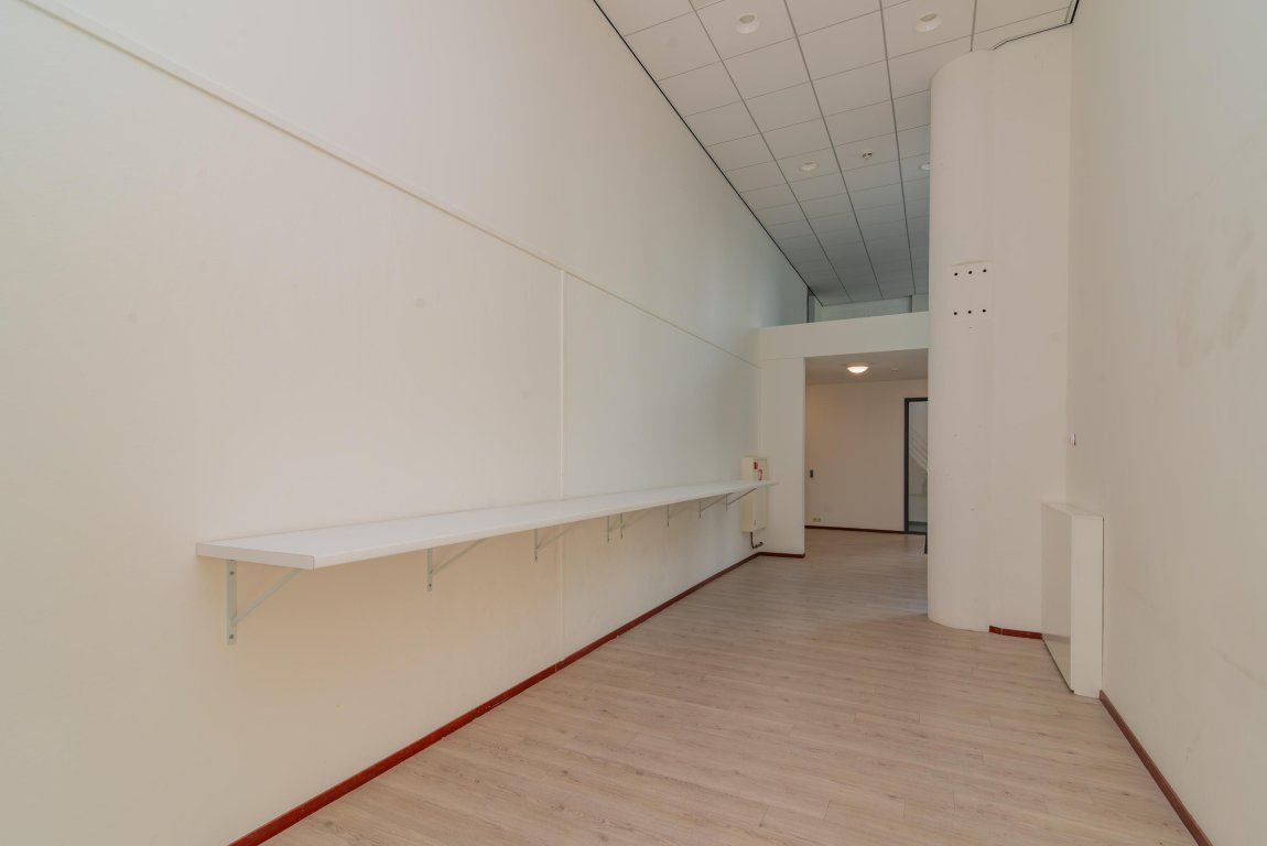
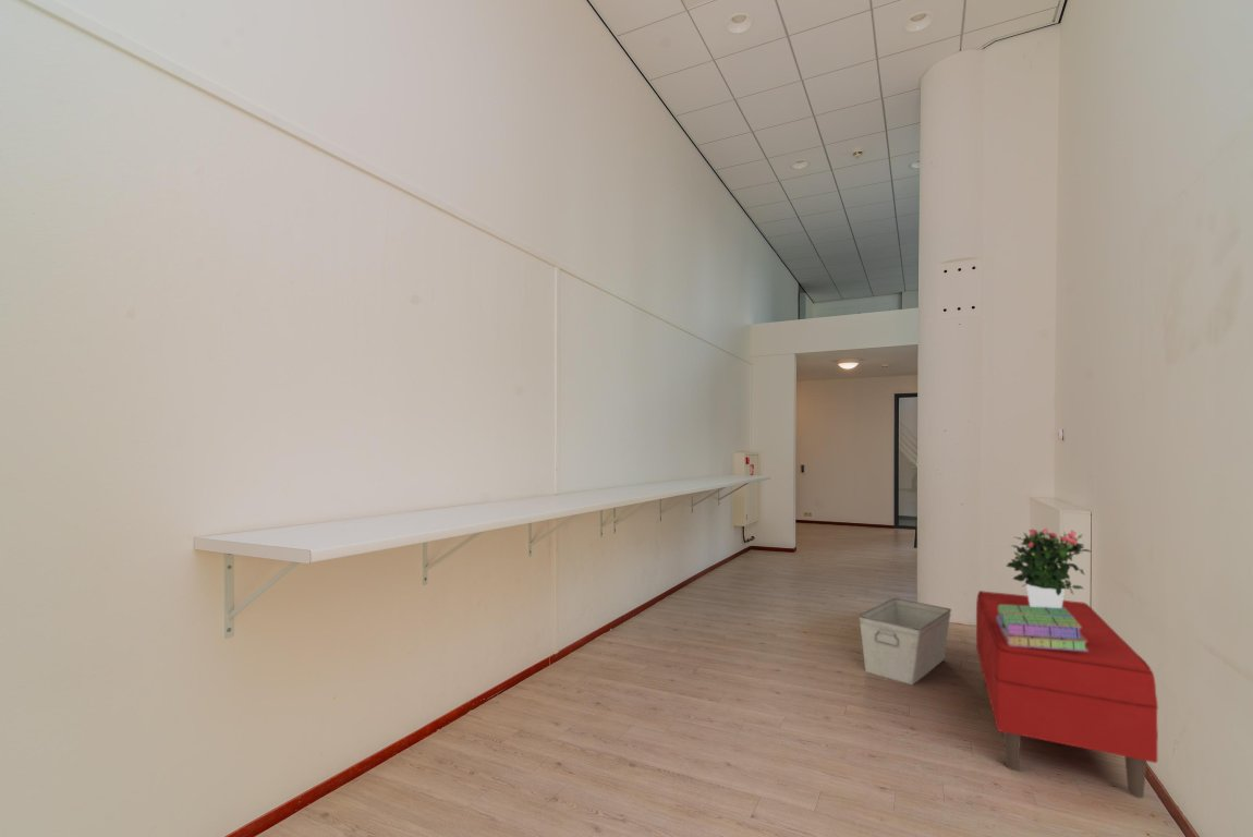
+ potted flower [1005,527,1092,608]
+ bench [975,590,1159,799]
+ storage bin [857,597,952,686]
+ stack of books [997,605,1088,652]
